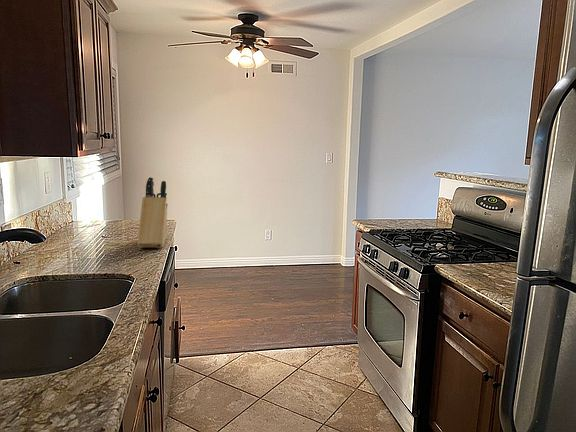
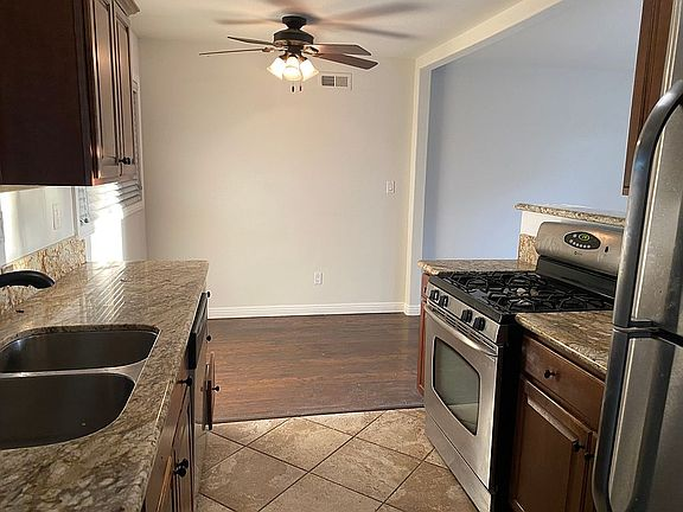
- knife block [136,176,168,249]
